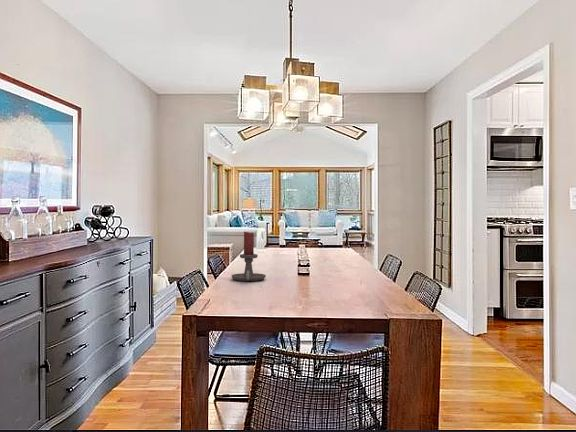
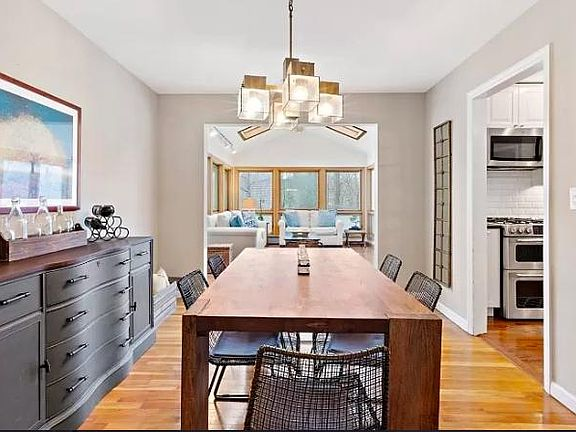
- candle holder [230,231,267,282]
